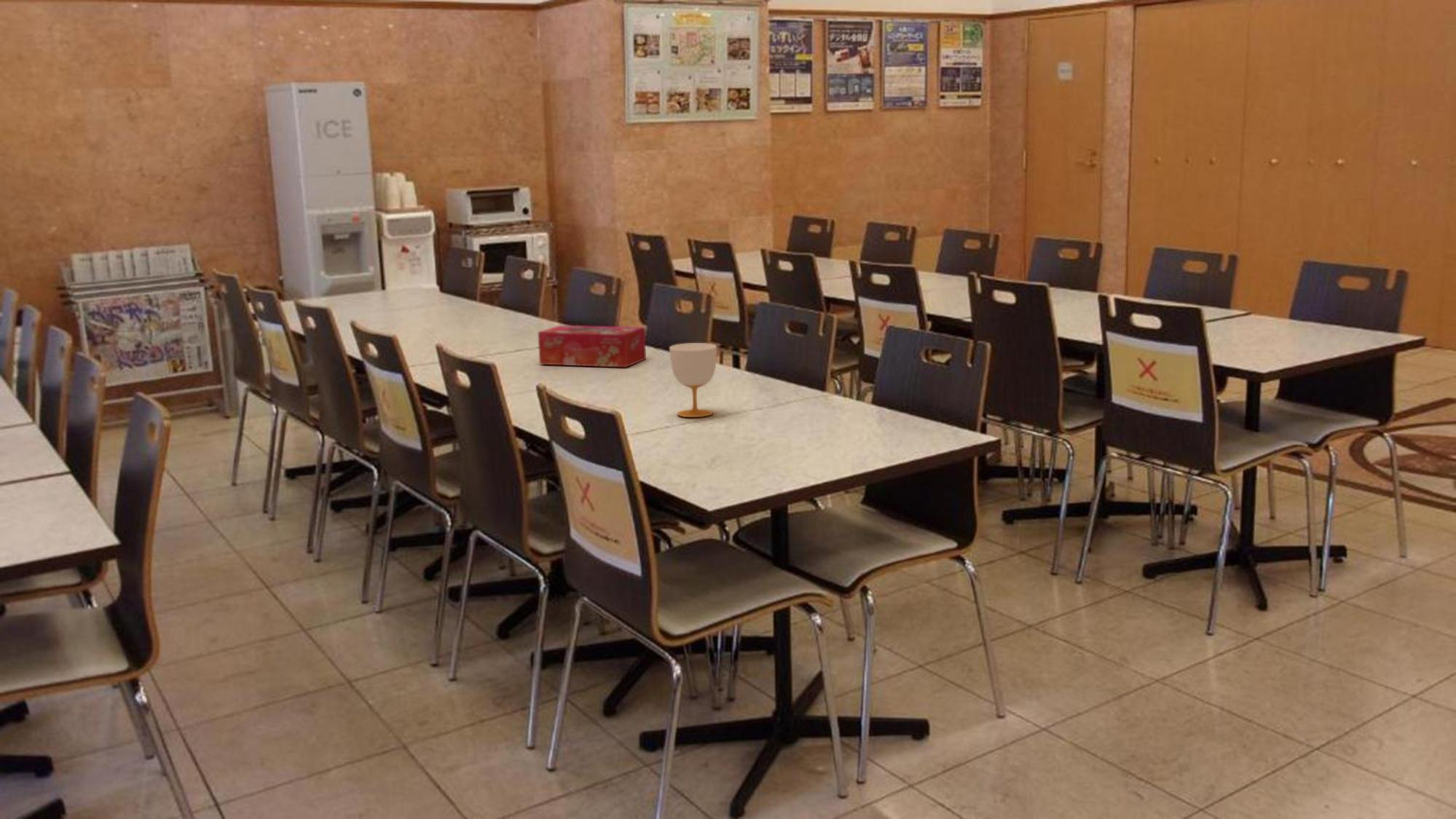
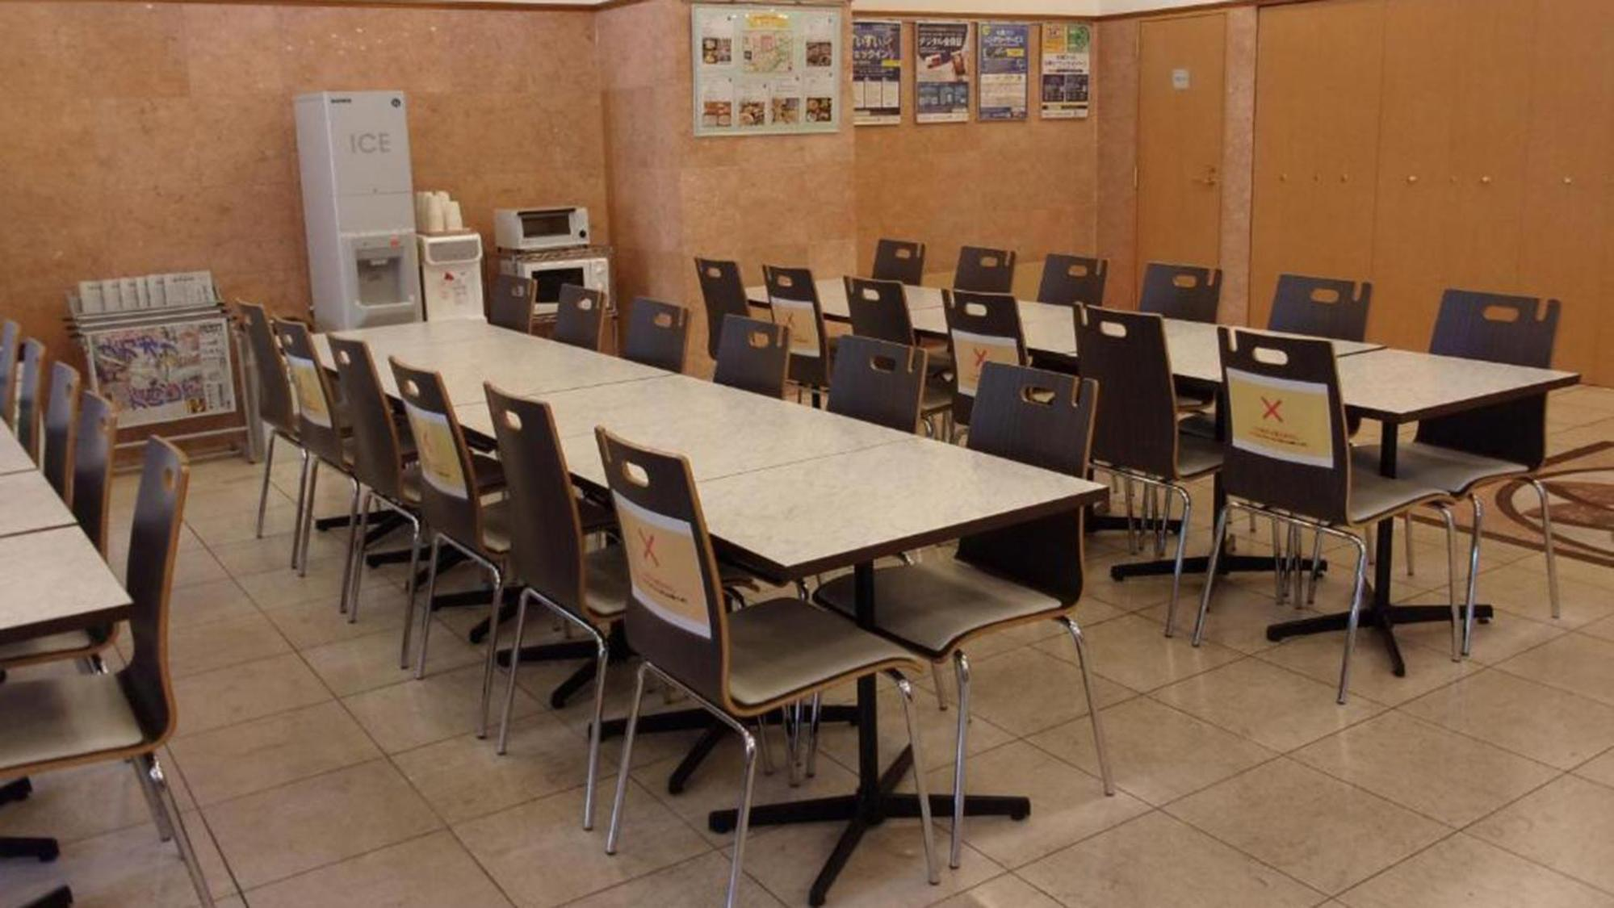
- cup [669,342,717,418]
- tissue box [538,325,647,368]
